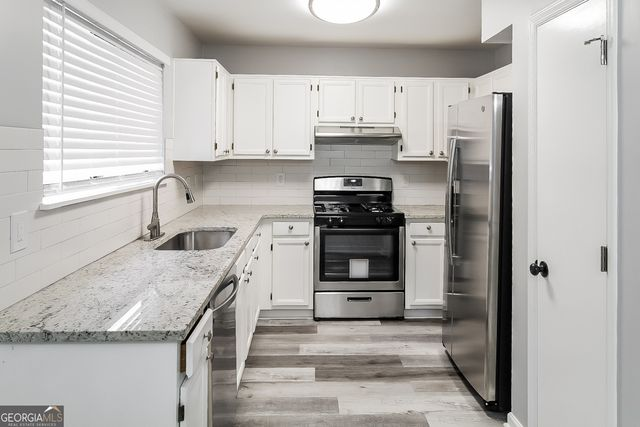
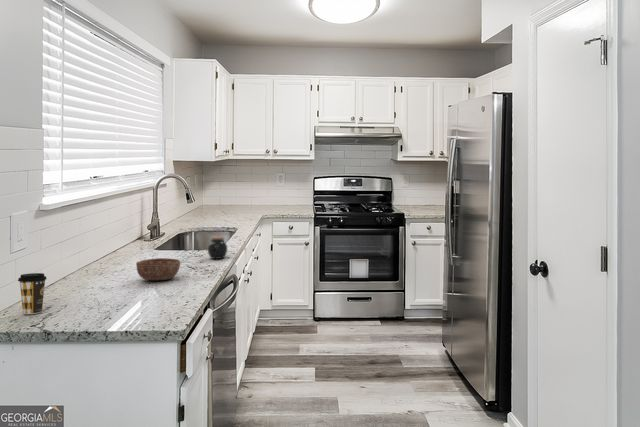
+ bowl [135,257,181,281]
+ jar [207,236,228,260]
+ coffee cup [17,272,48,315]
